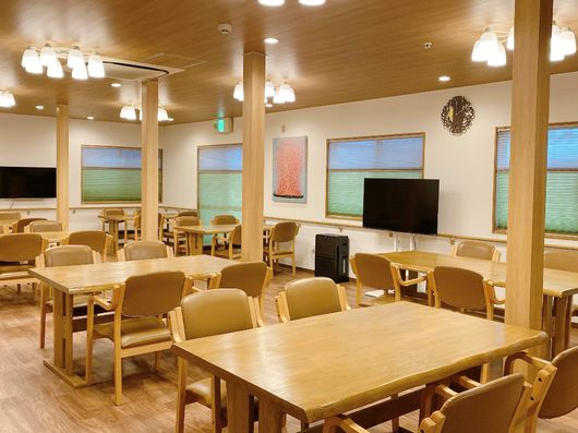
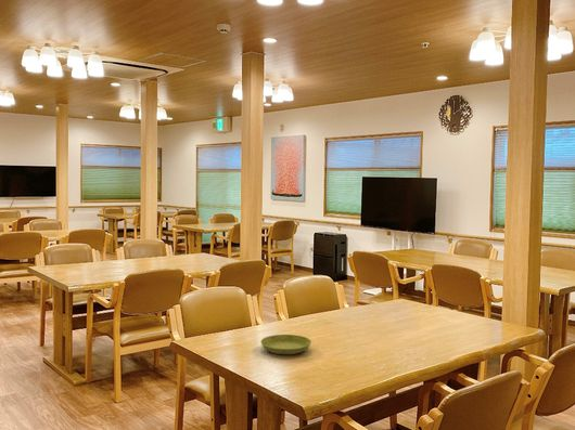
+ saucer [259,334,312,355]
